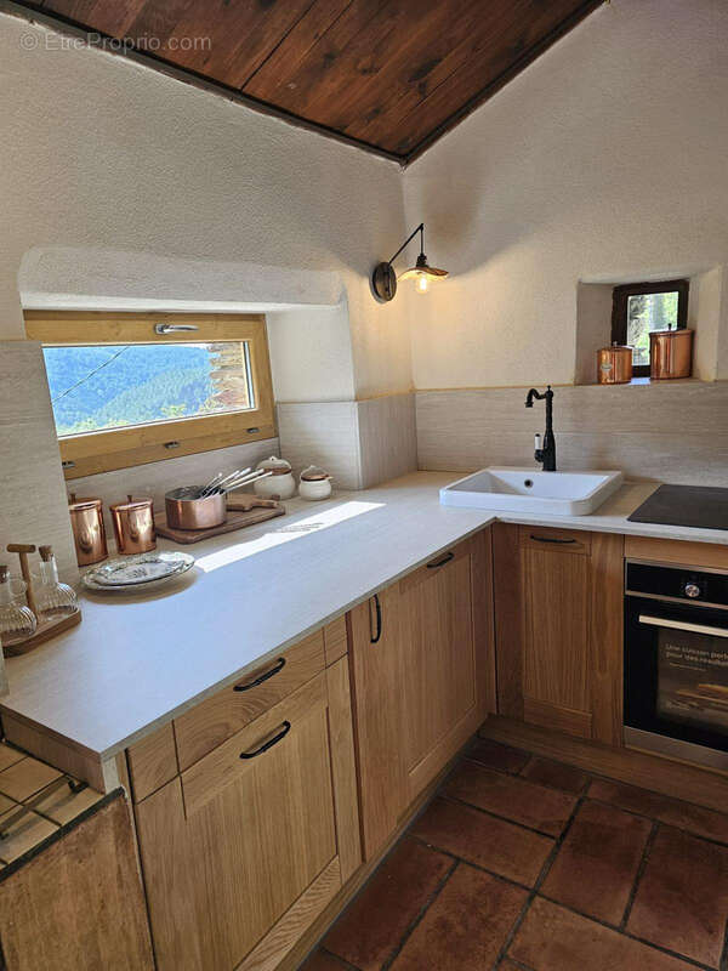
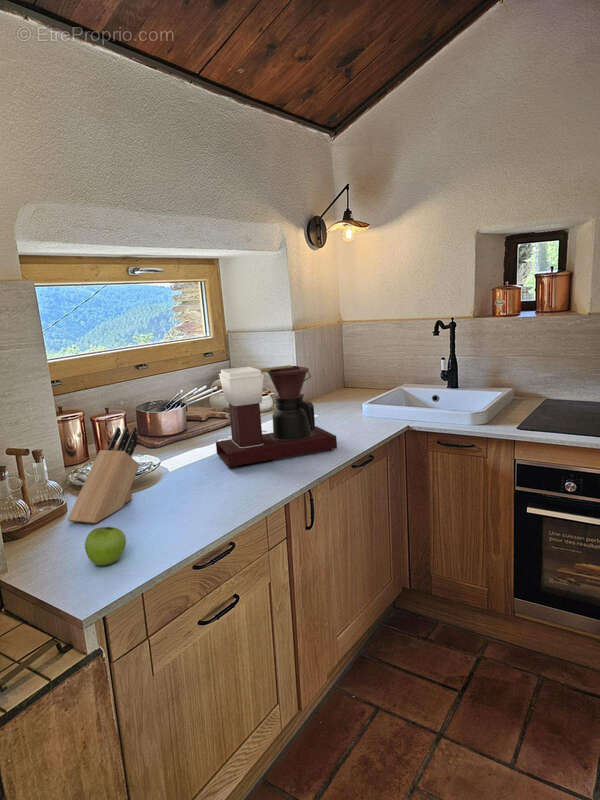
+ knife block [66,426,141,524]
+ fruit [84,526,127,567]
+ coffee maker [215,364,338,469]
